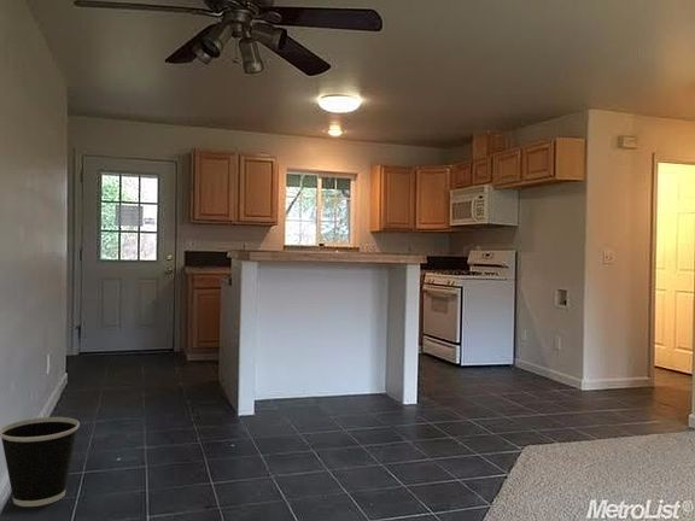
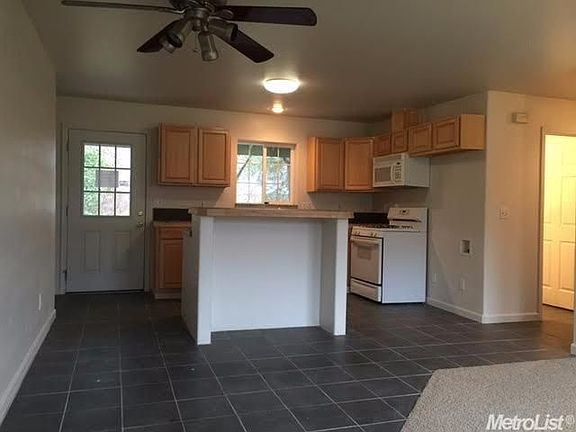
- wastebasket [0,416,81,508]
